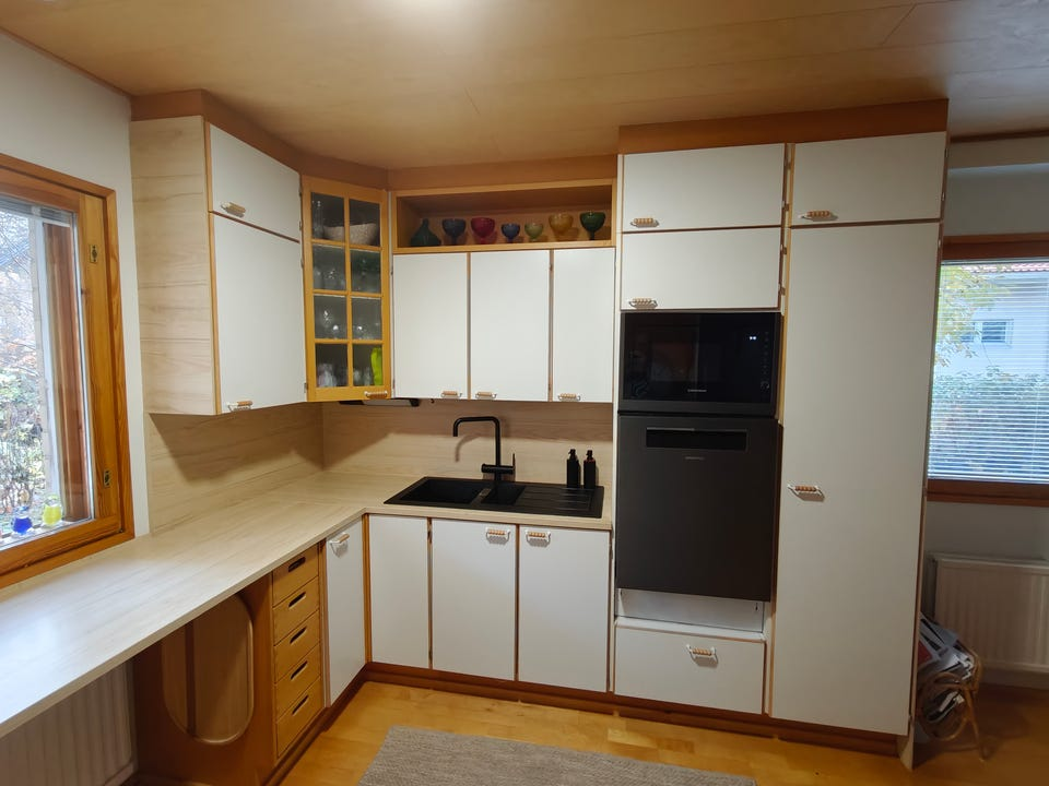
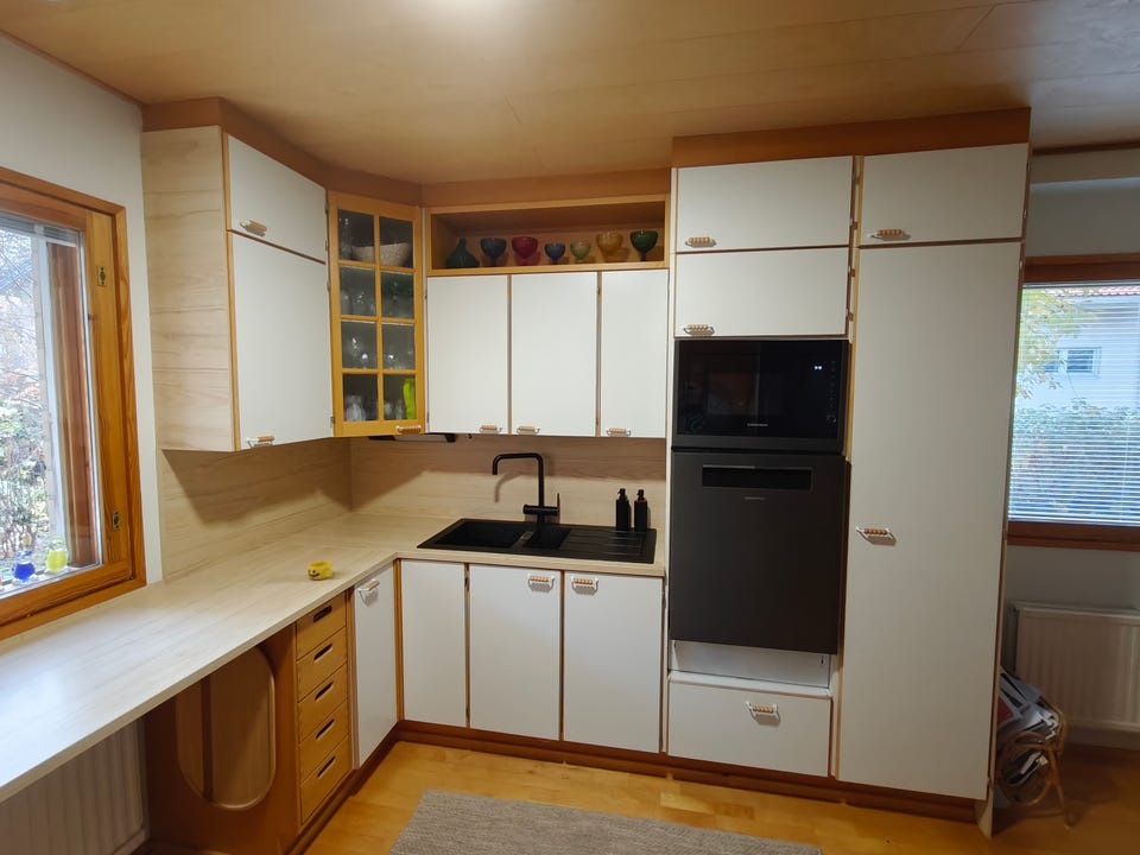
+ cup [306,559,334,581]
